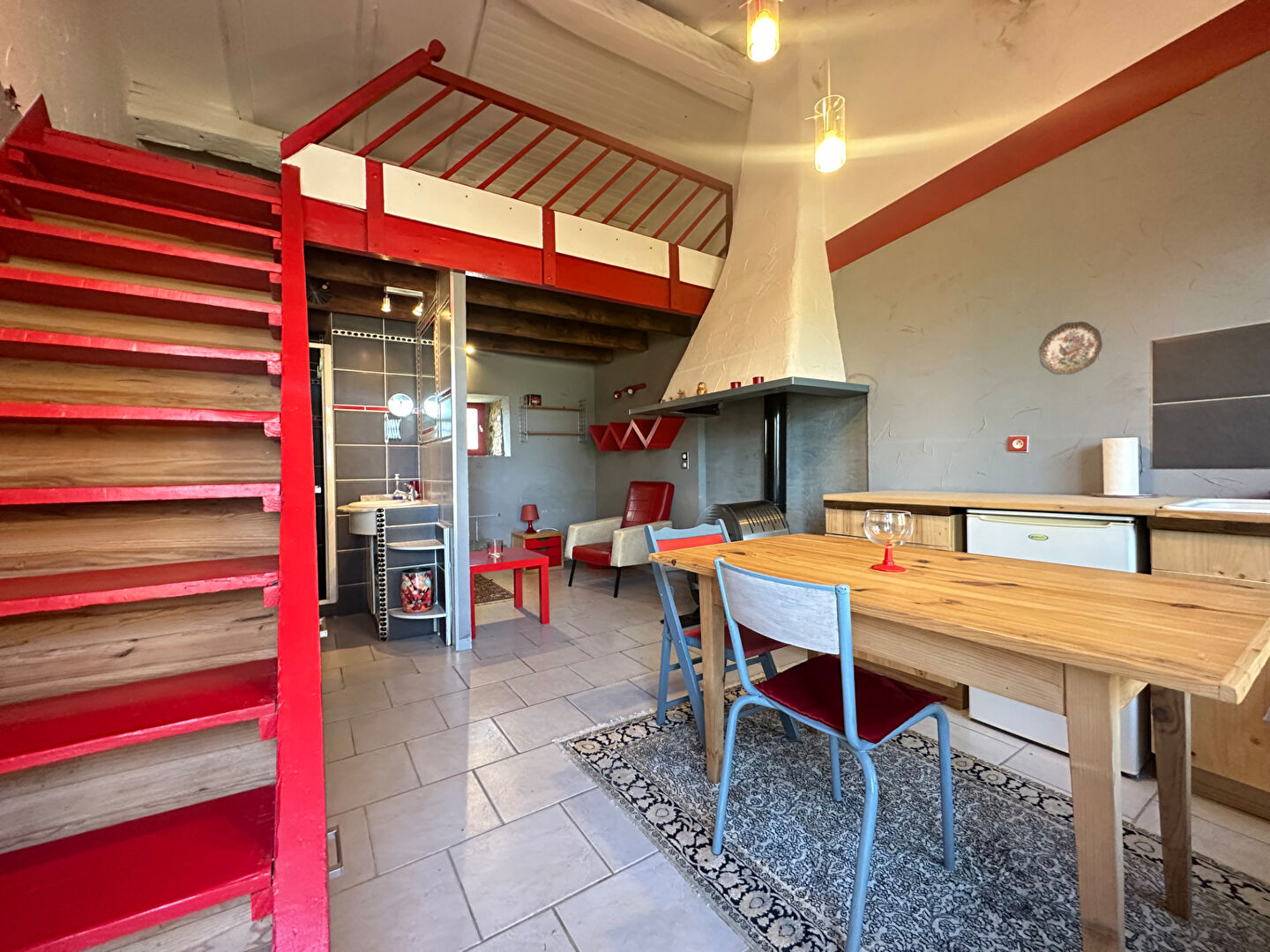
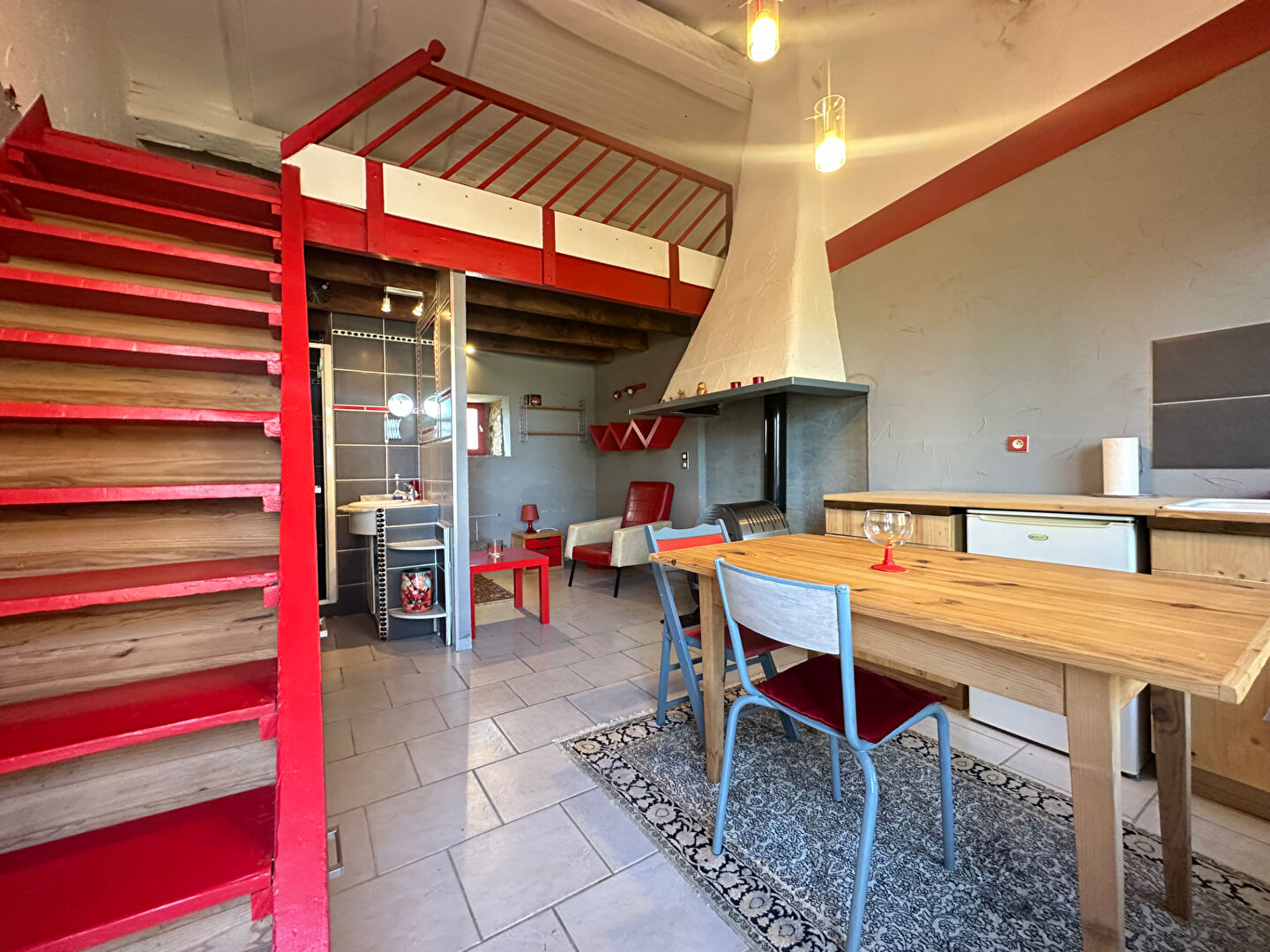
- decorative plate [1038,321,1103,376]
